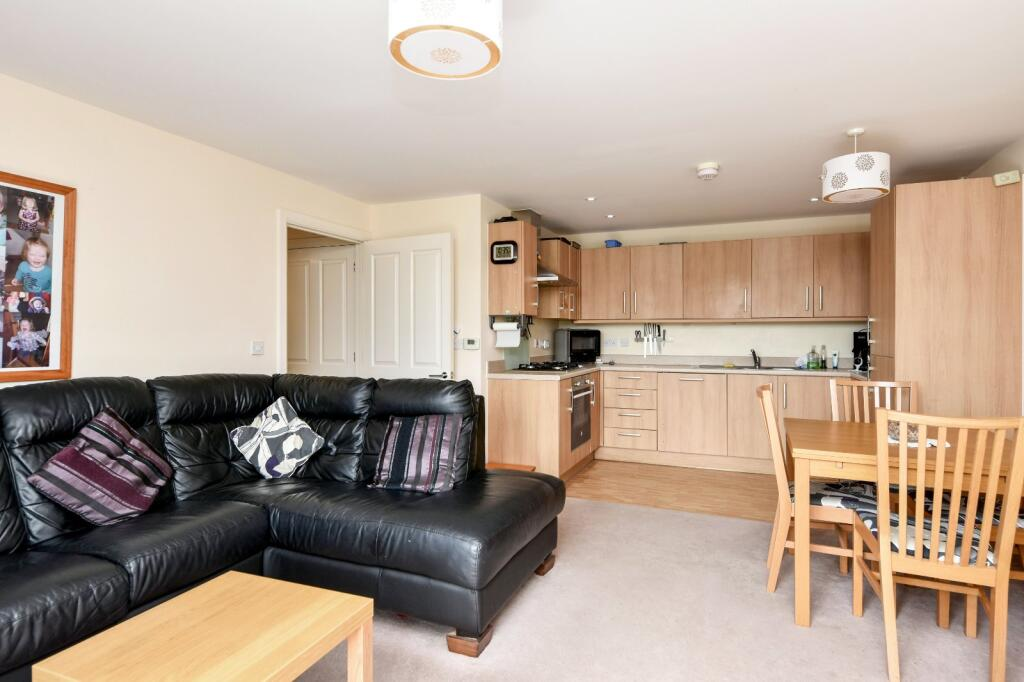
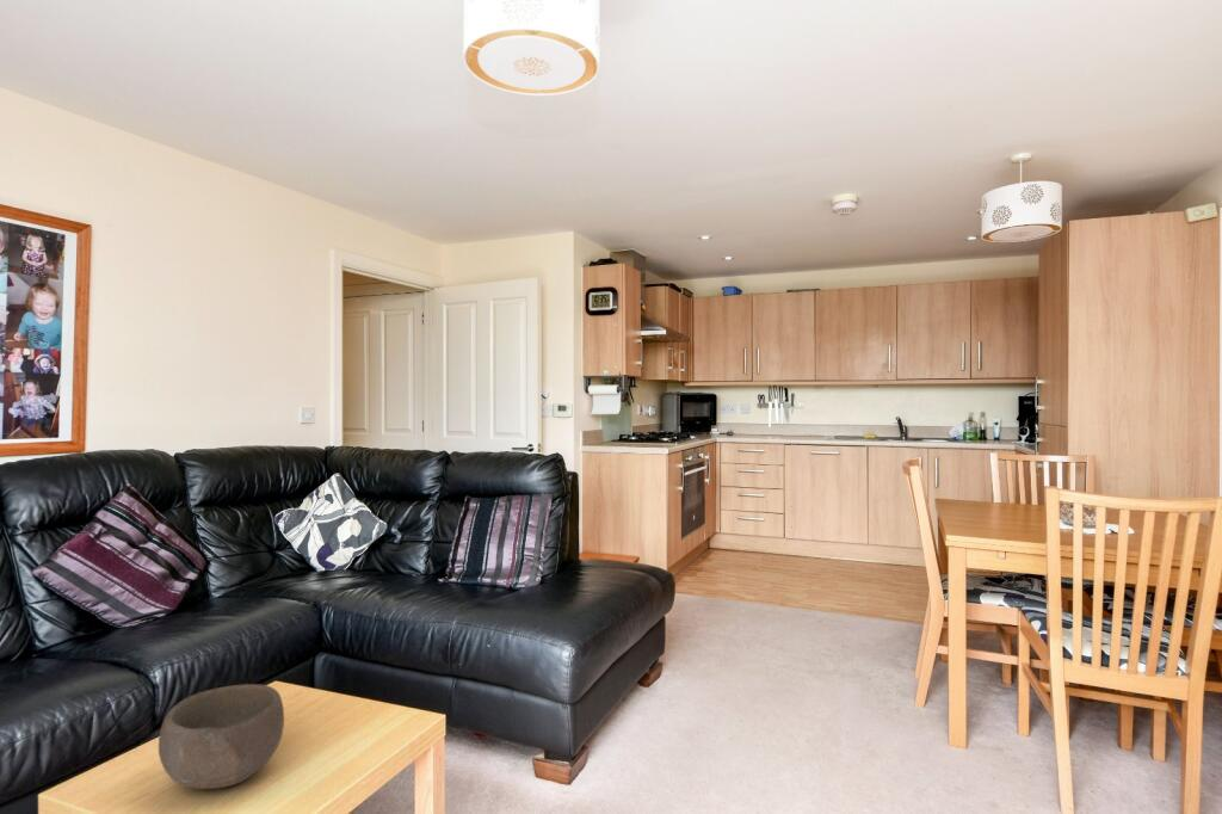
+ bowl [158,683,285,790]
